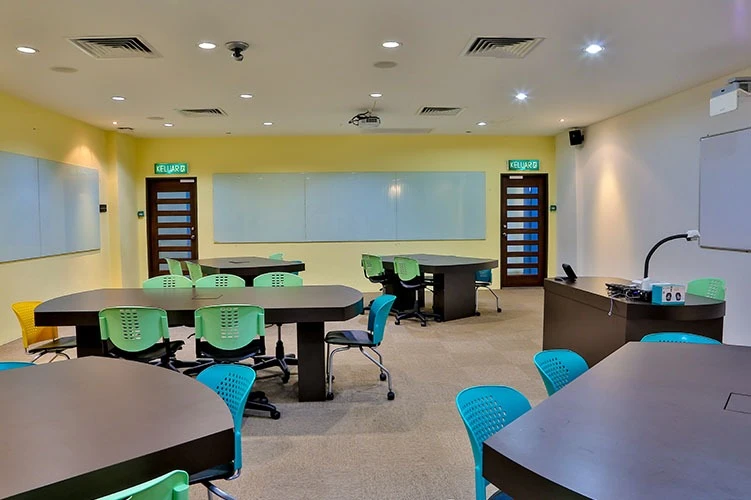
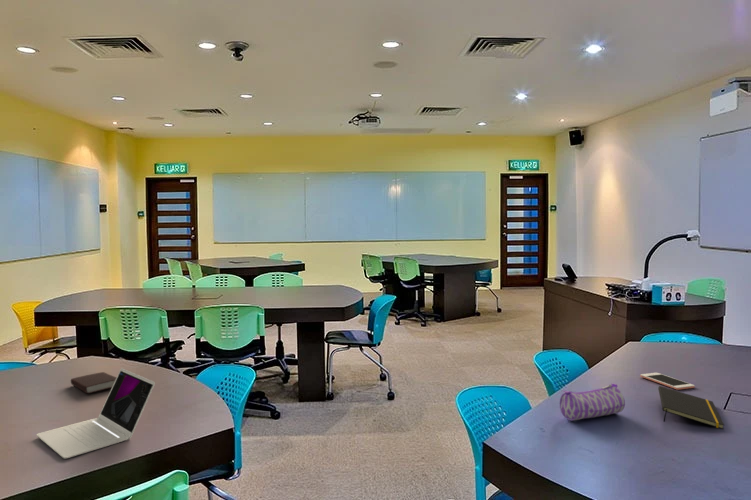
+ cell phone [639,372,696,391]
+ notepad [657,385,725,430]
+ laptop [35,367,156,460]
+ book [70,371,117,394]
+ pencil case [559,383,626,422]
